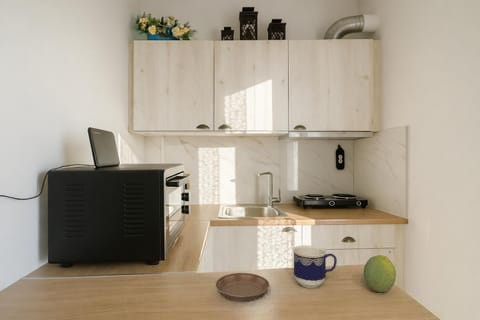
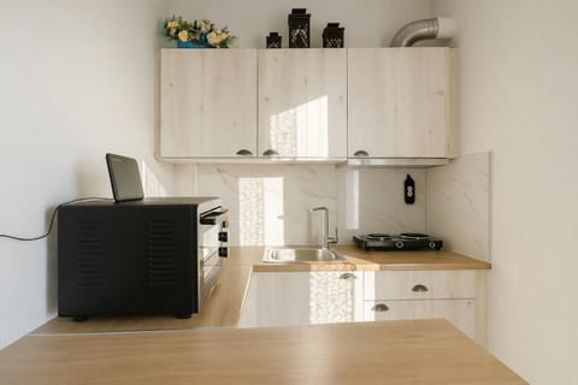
- fruit [363,254,397,293]
- cup [292,244,338,289]
- saucer [215,272,270,303]
